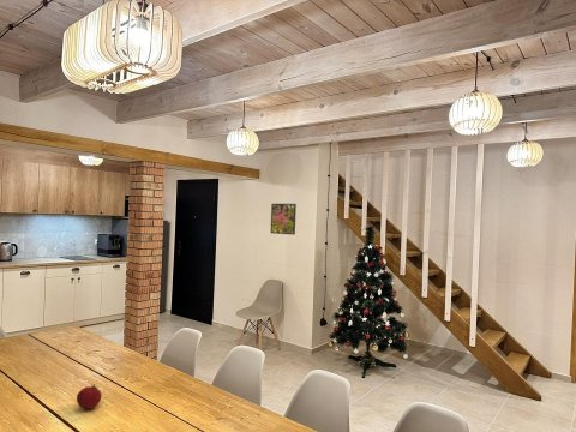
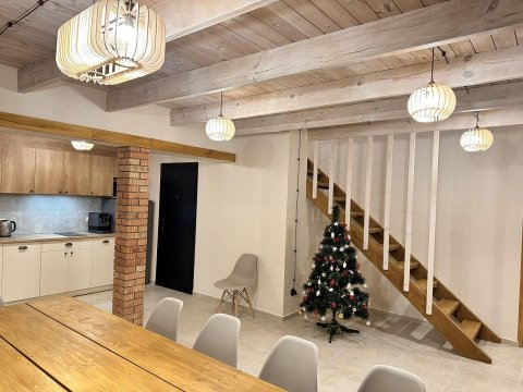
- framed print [270,203,298,236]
- fruit [76,383,103,410]
